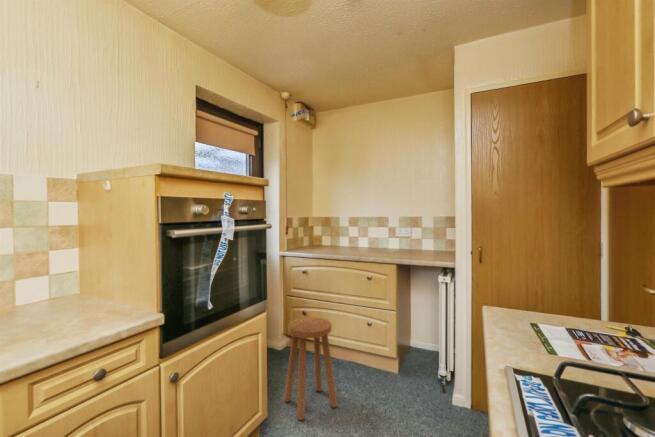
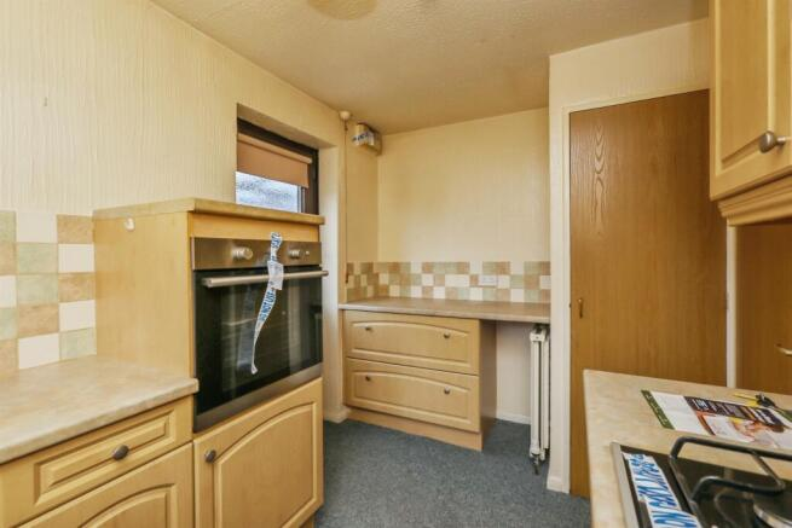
- stool [283,316,338,421]
